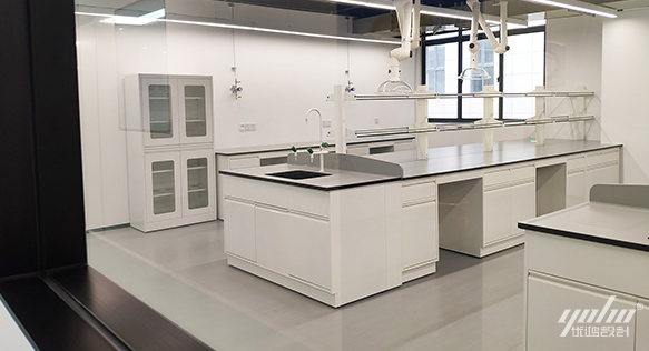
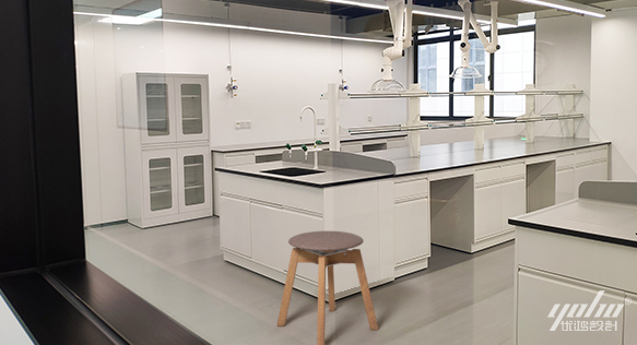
+ stool [276,230,379,345]
